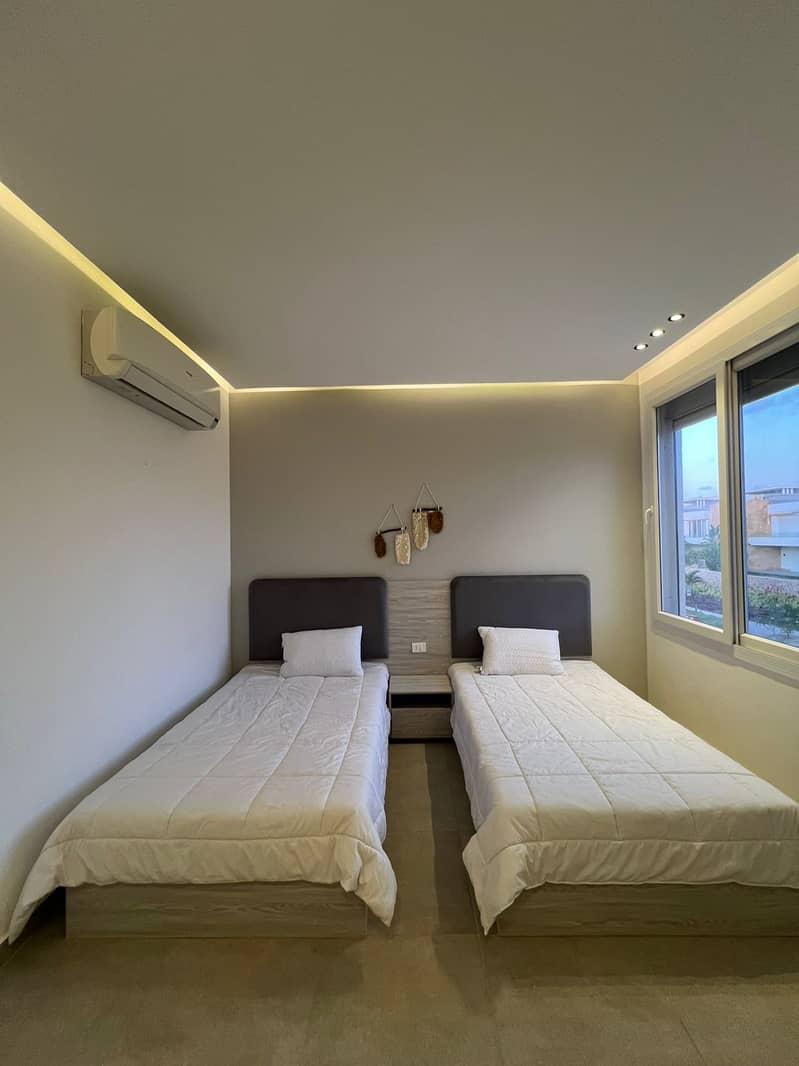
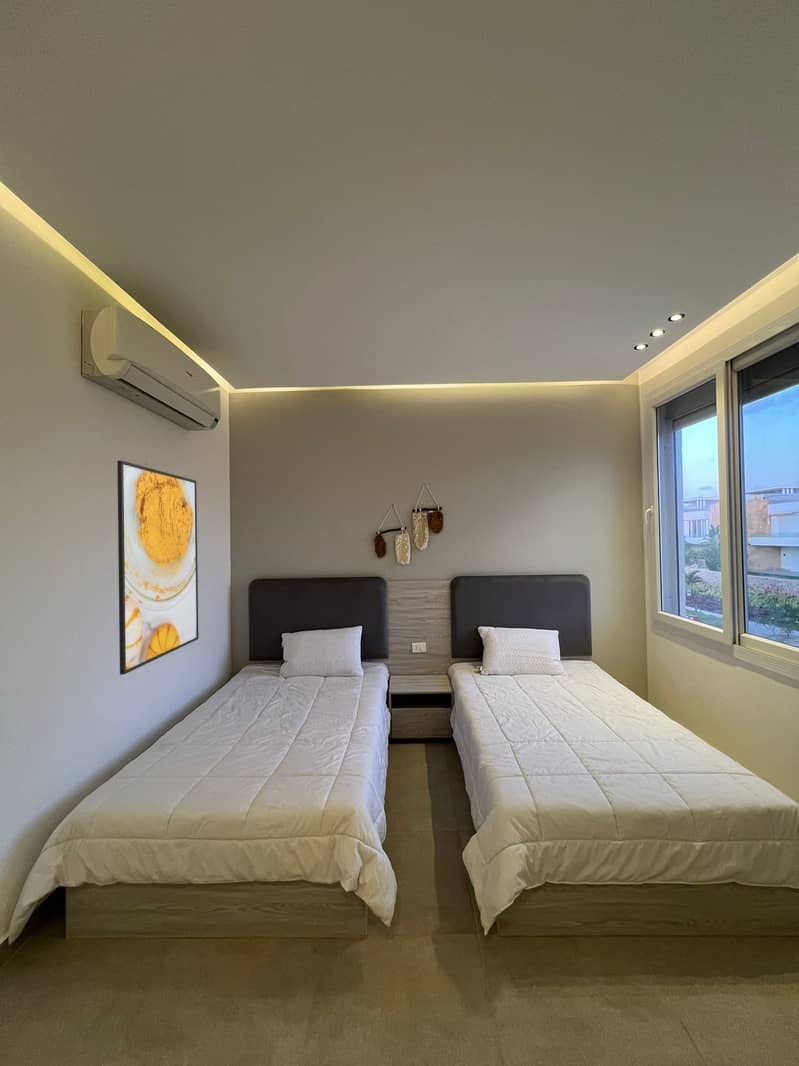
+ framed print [116,460,200,676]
